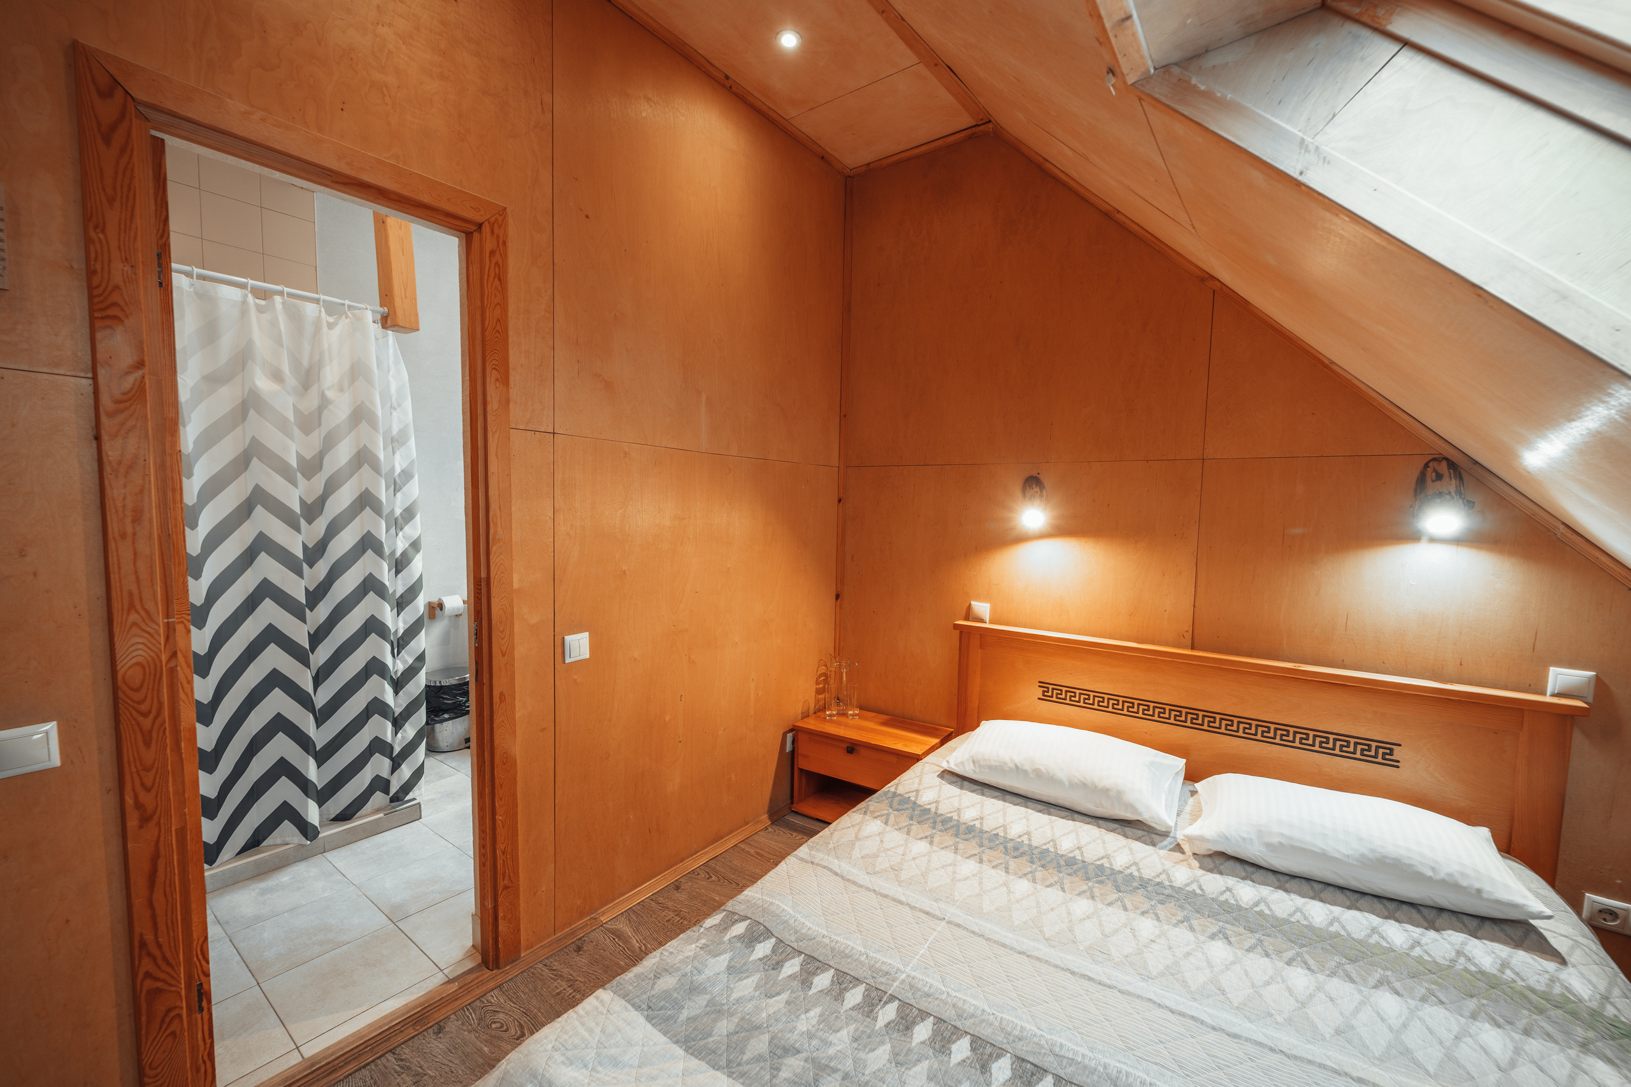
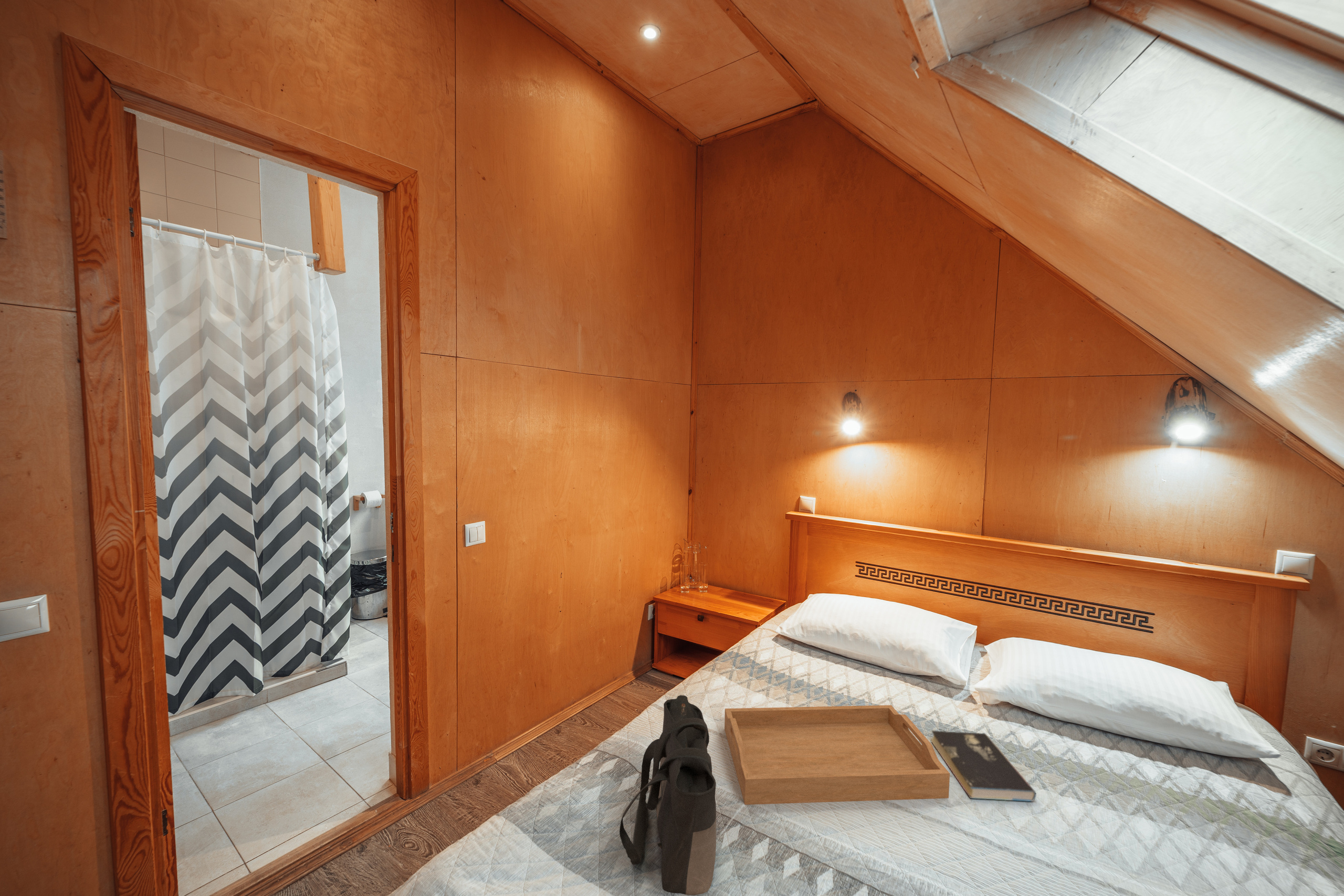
+ book [930,730,1036,802]
+ serving tray [724,704,950,805]
+ tote bag [619,695,717,896]
